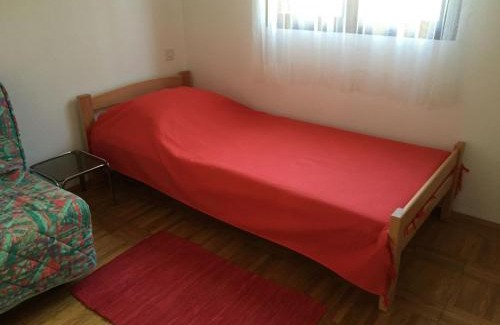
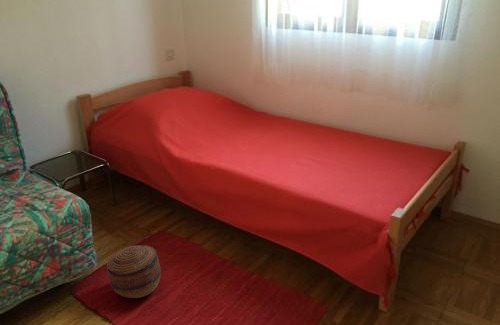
+ basket [106,244,162,299]
